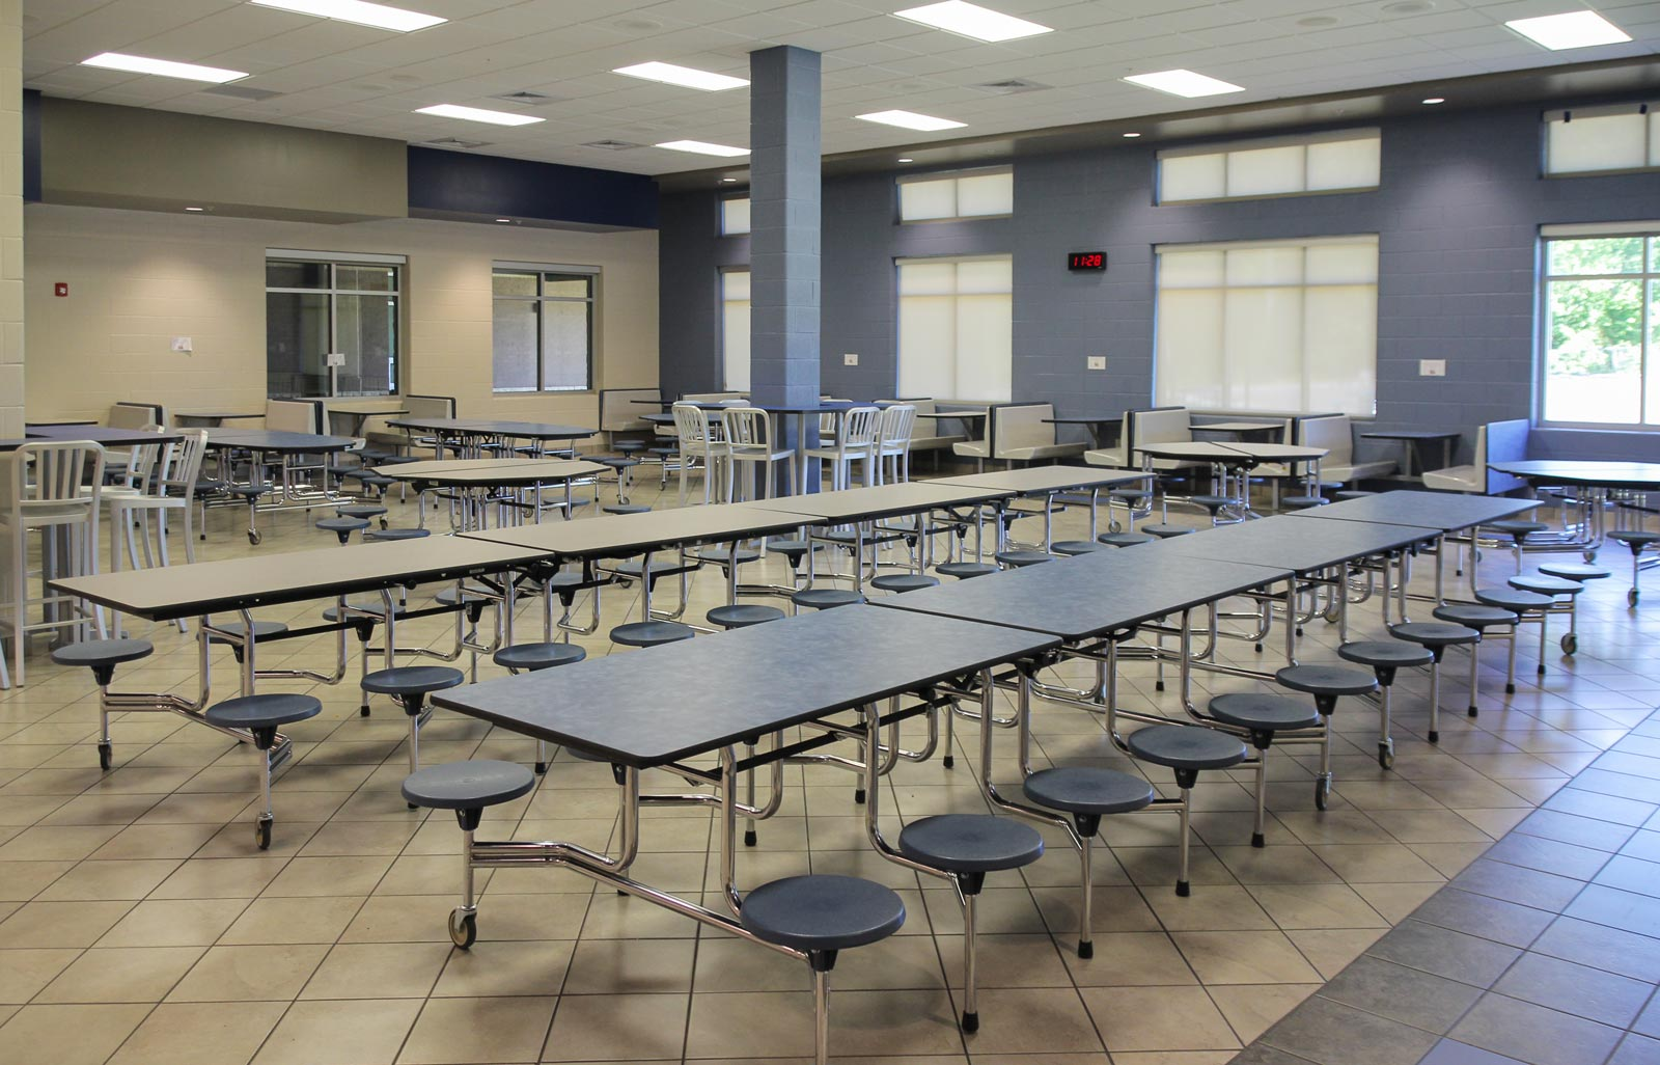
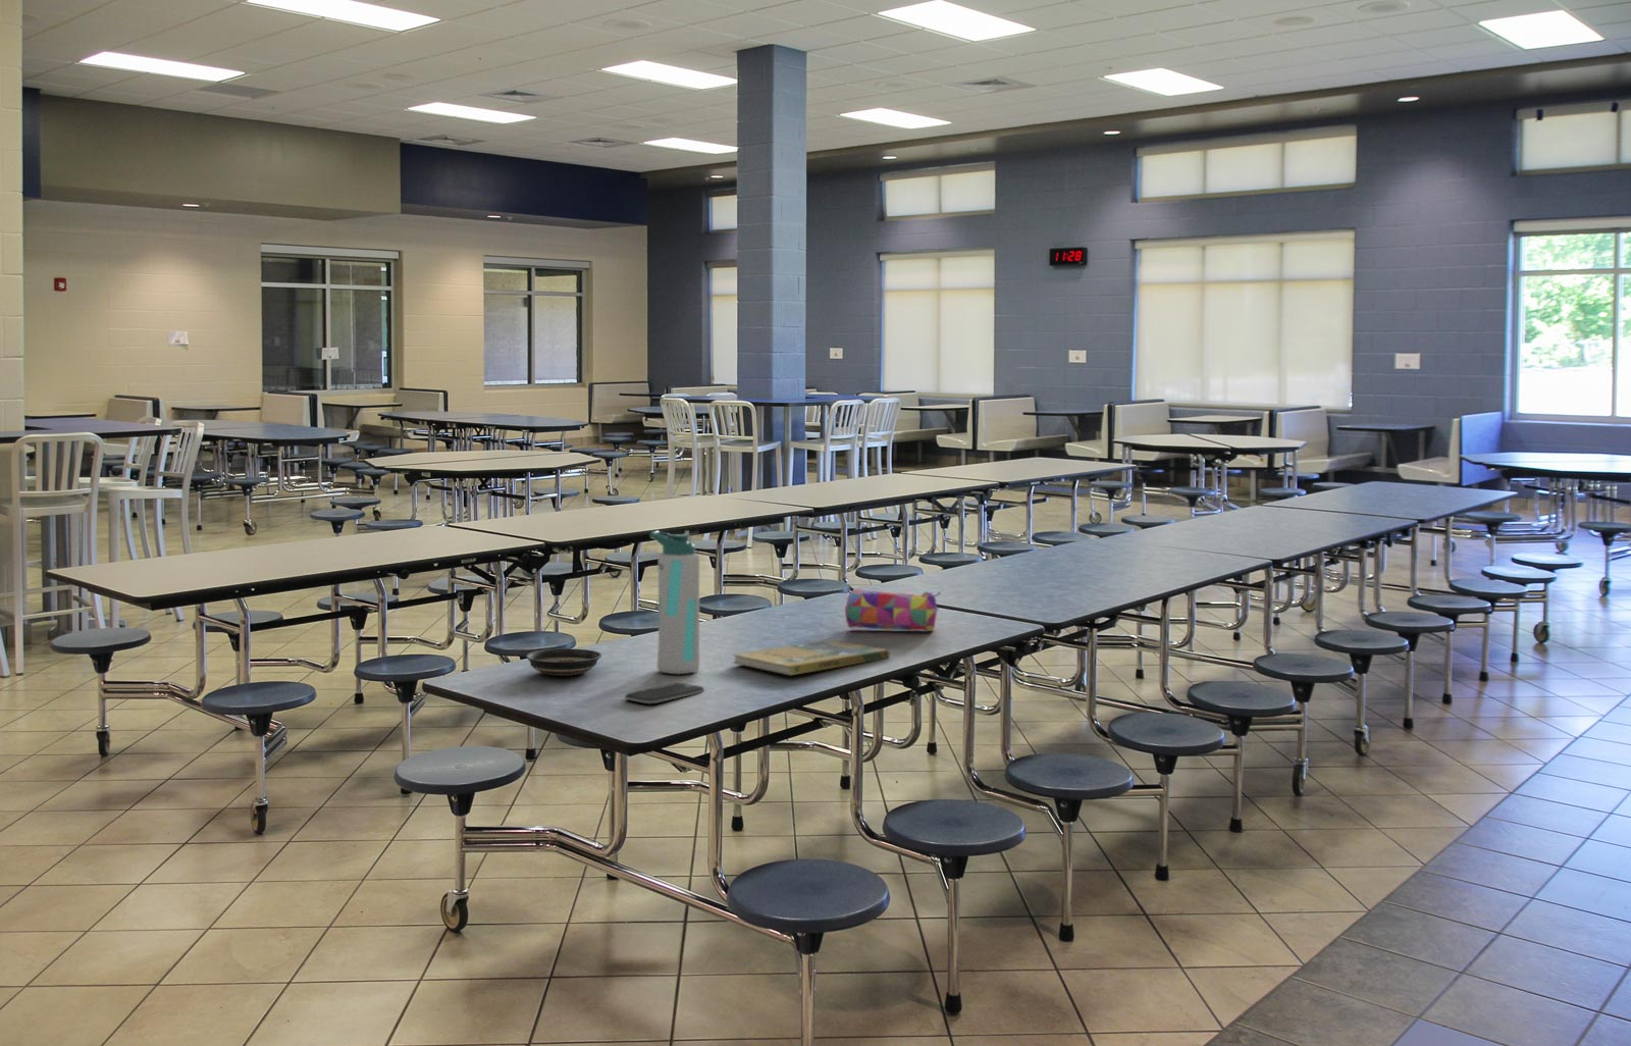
+ saucer [525,648,603,678]
+ pencil case [844,590,942,632]
+ booklet [731,638,890,676]
+ smartphone [624,682,705,706]
+ water bottle [648,529,701,675]
